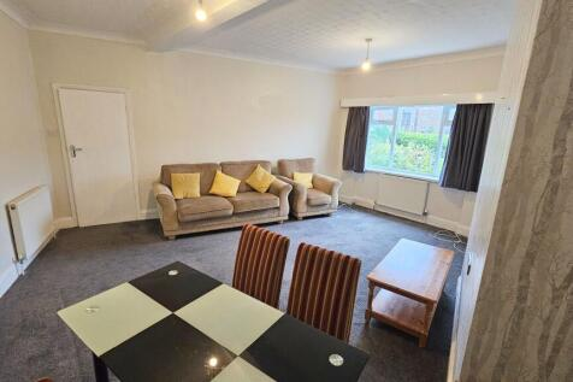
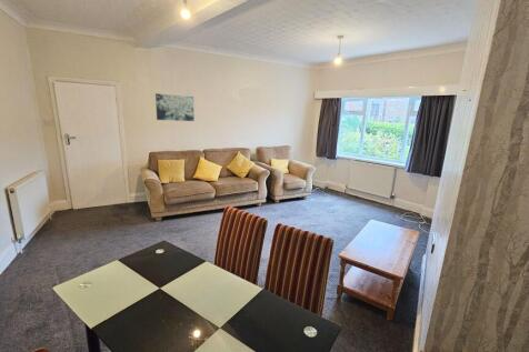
+ wall art [154,92,196,122]
